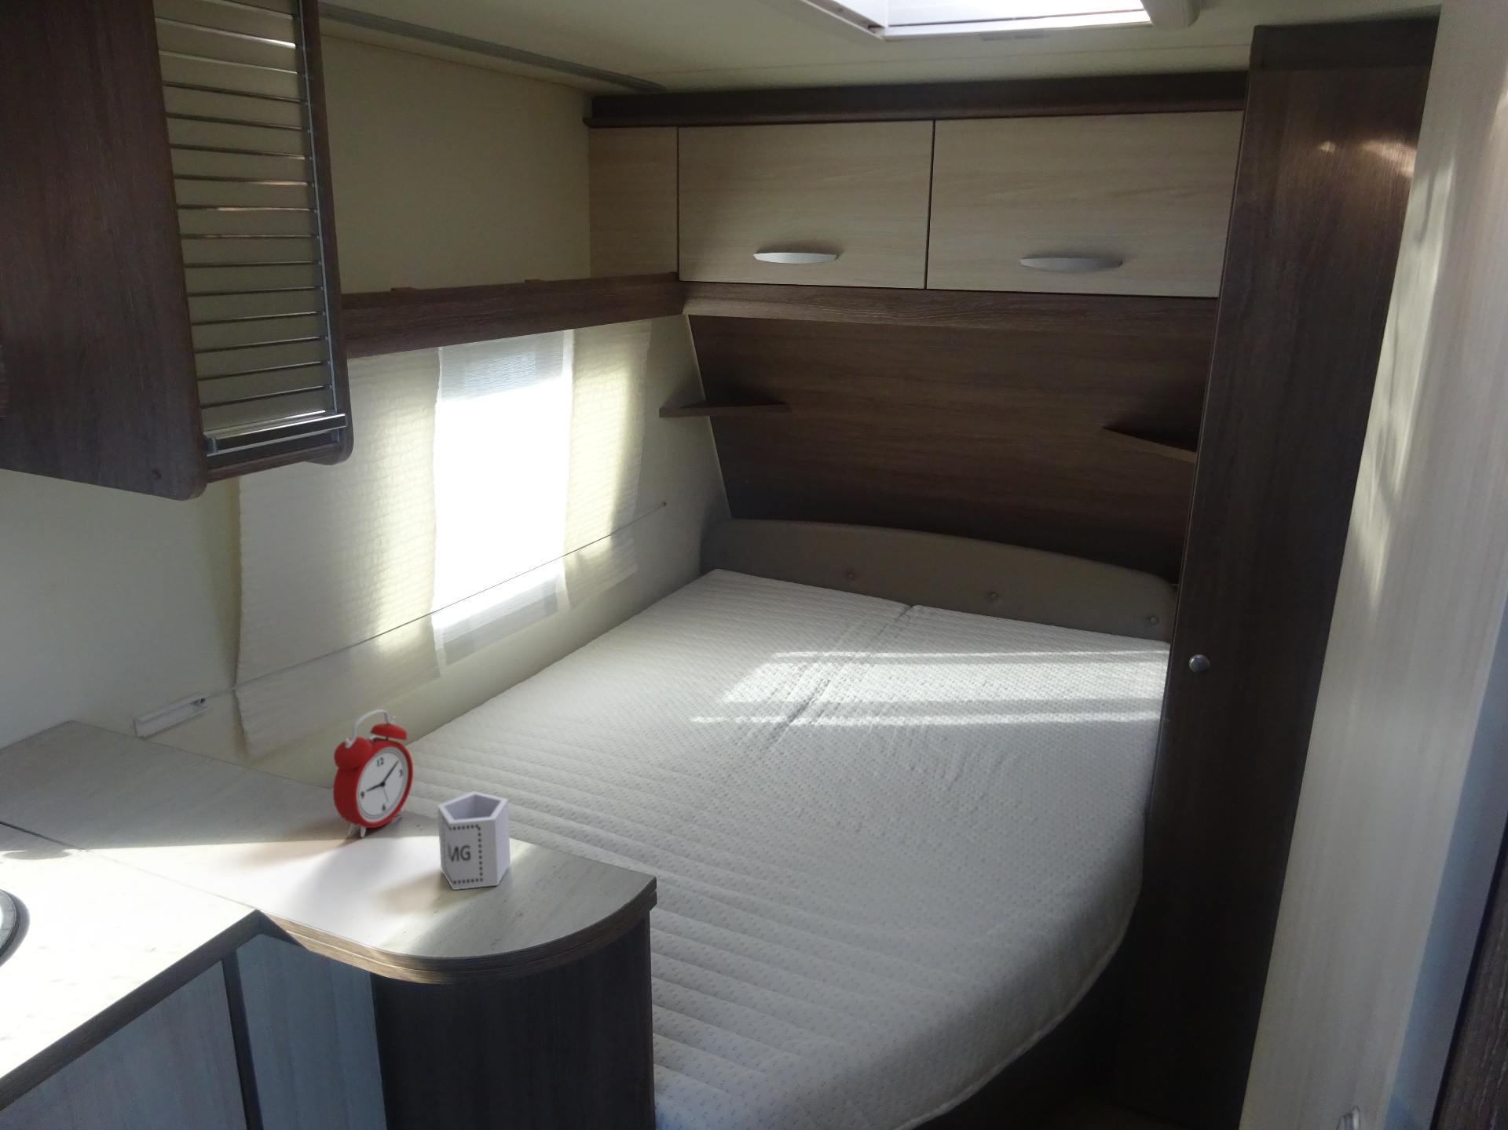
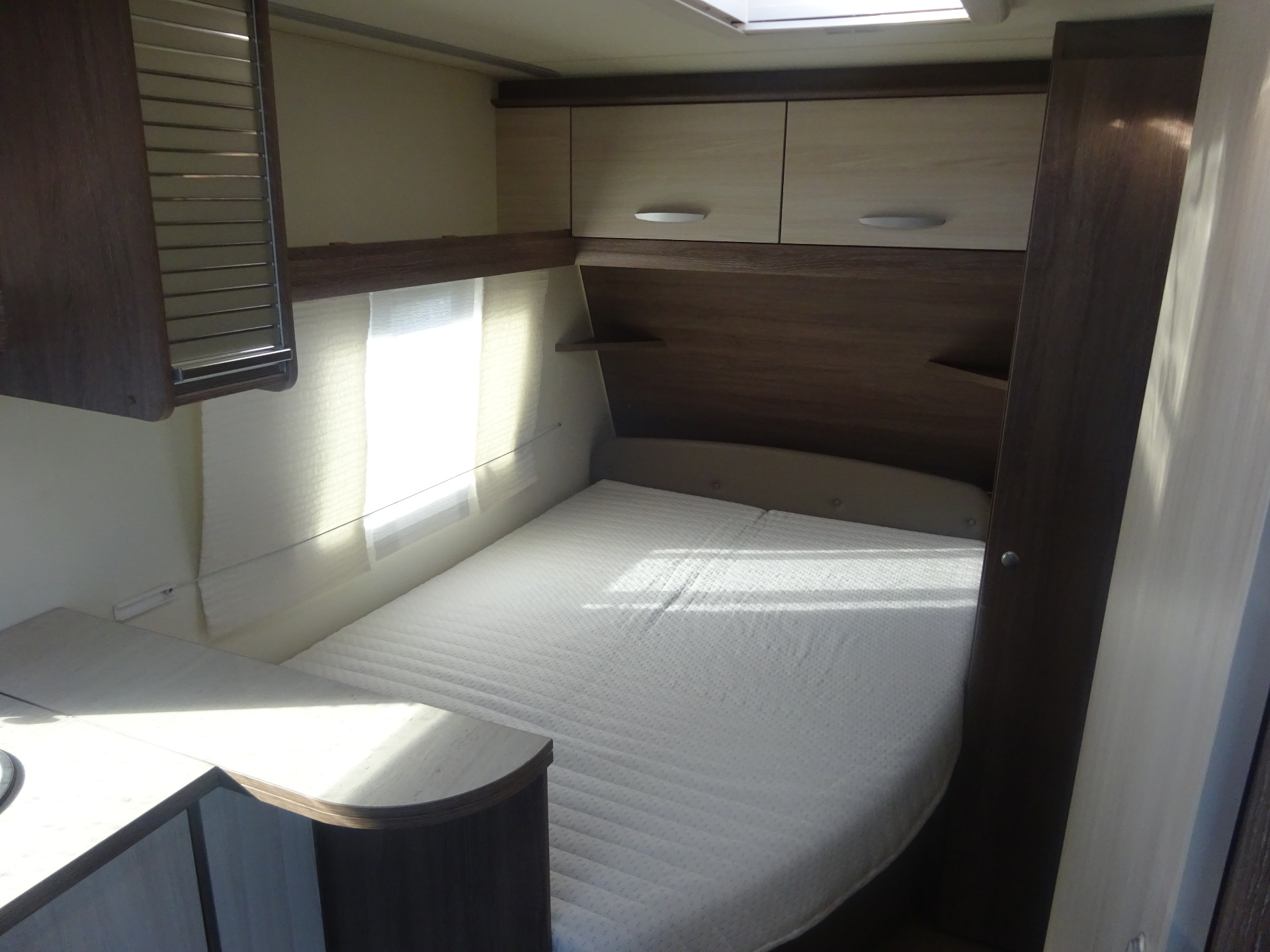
- cup [437,791,512,890]
- alarm clock [332,709,414,838]
